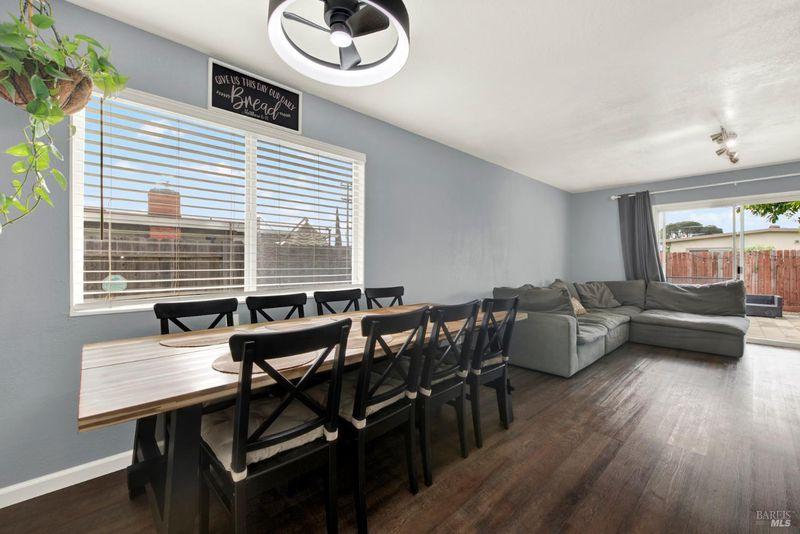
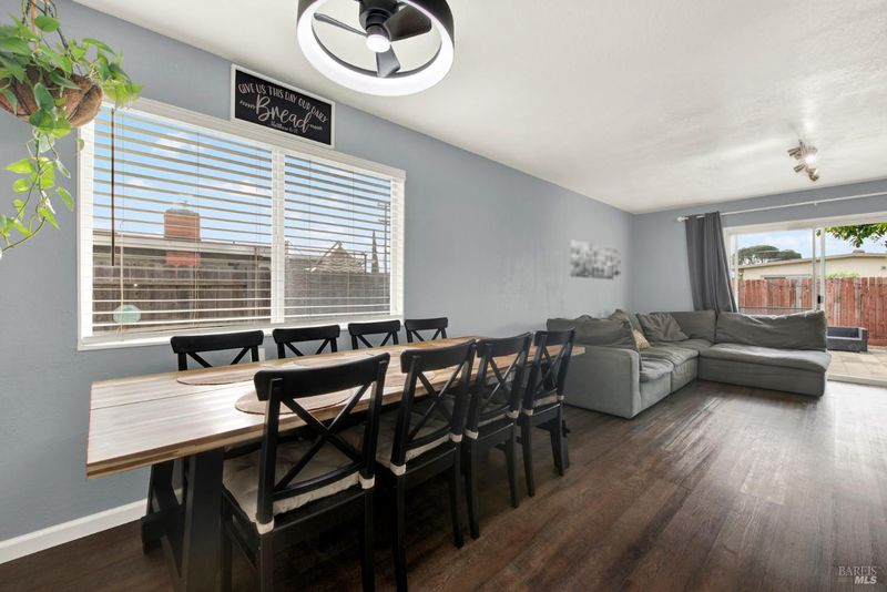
+ wall art [570,238,622,282]
